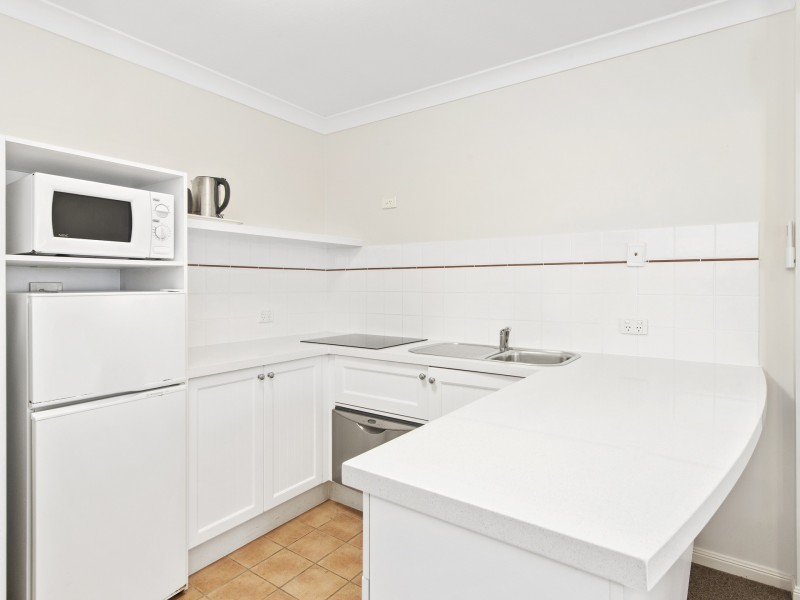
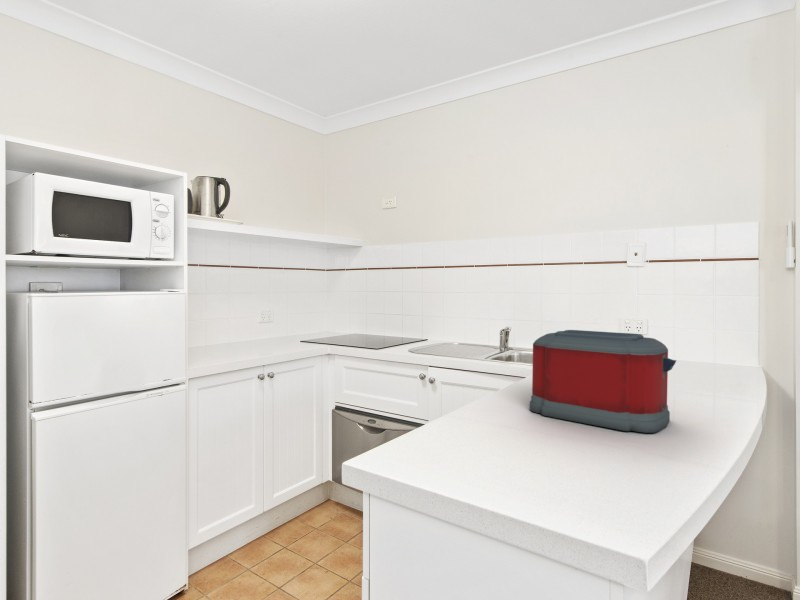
+ toaster [529,329,677,434]
